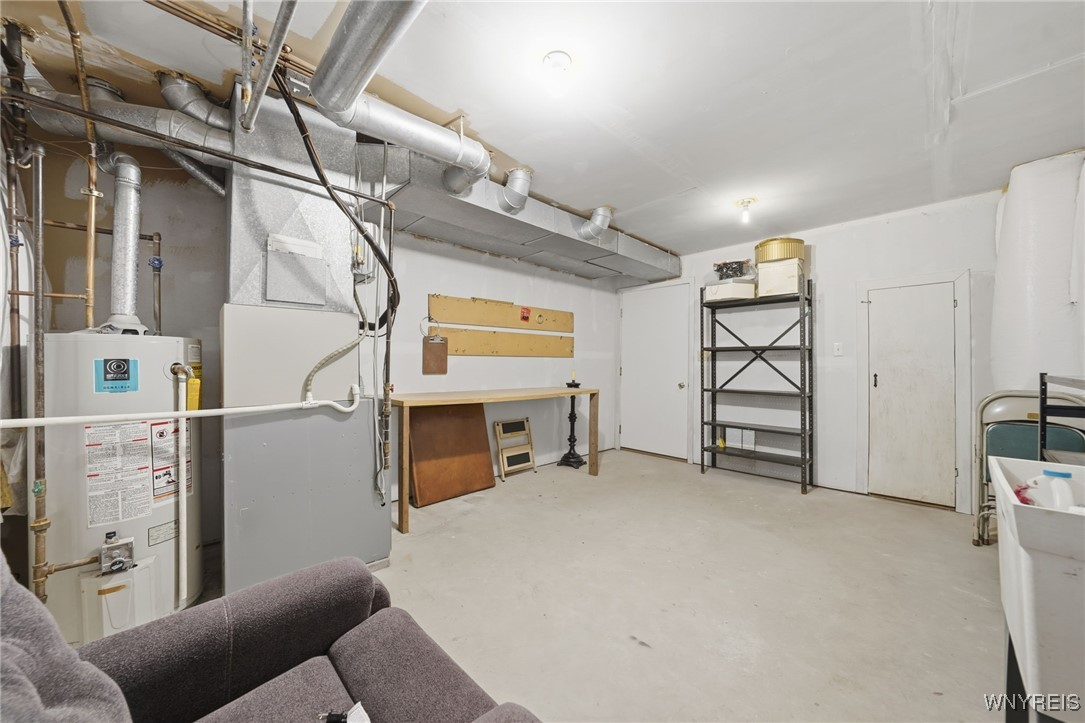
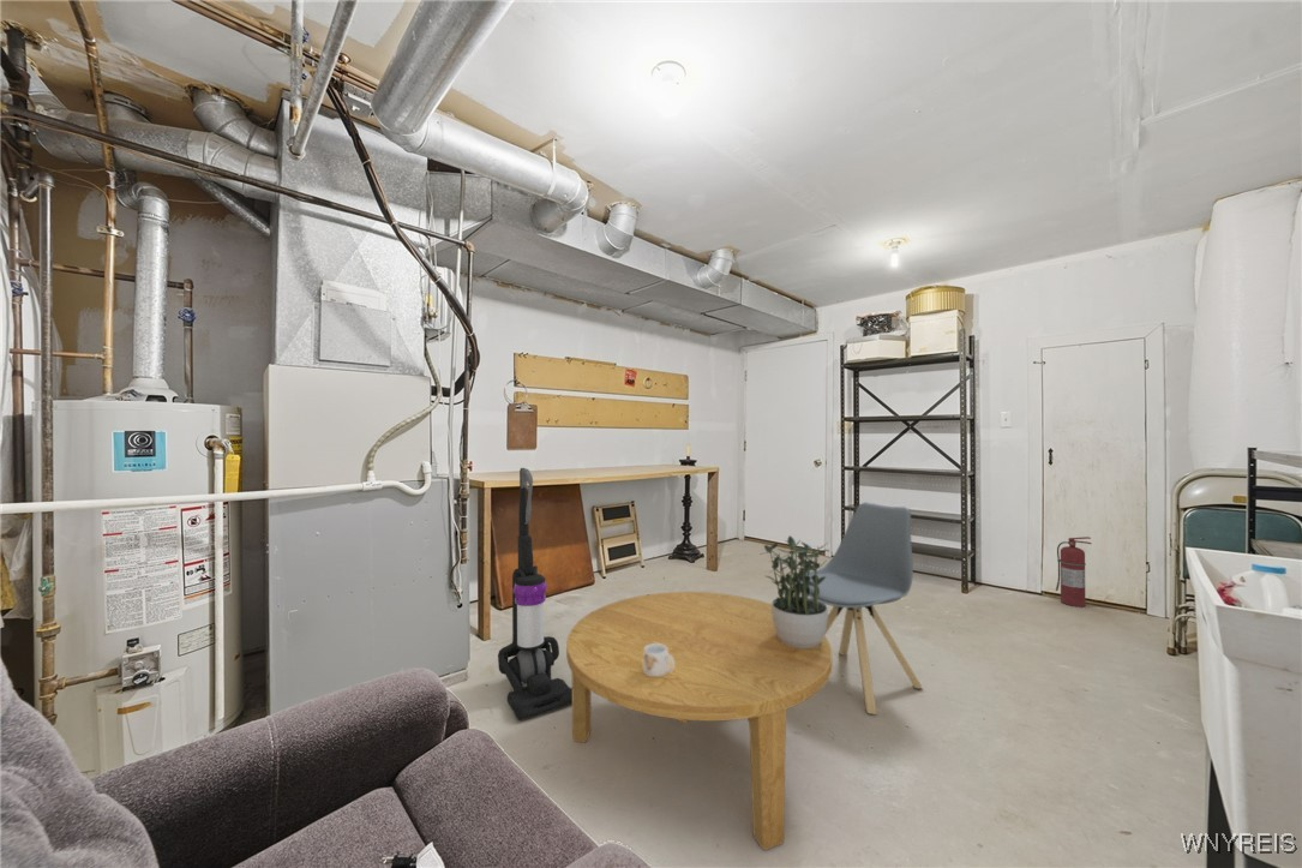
+ potted plant [758,534,830,648]
+ chair [800,501,924,716]
+ coffee table [565,591,833,851]
+ mug [643,643,674,676]
+ fire extinguisher [1055,535,1093,607]
+ vacuum cleaner [497,467,572,722]
